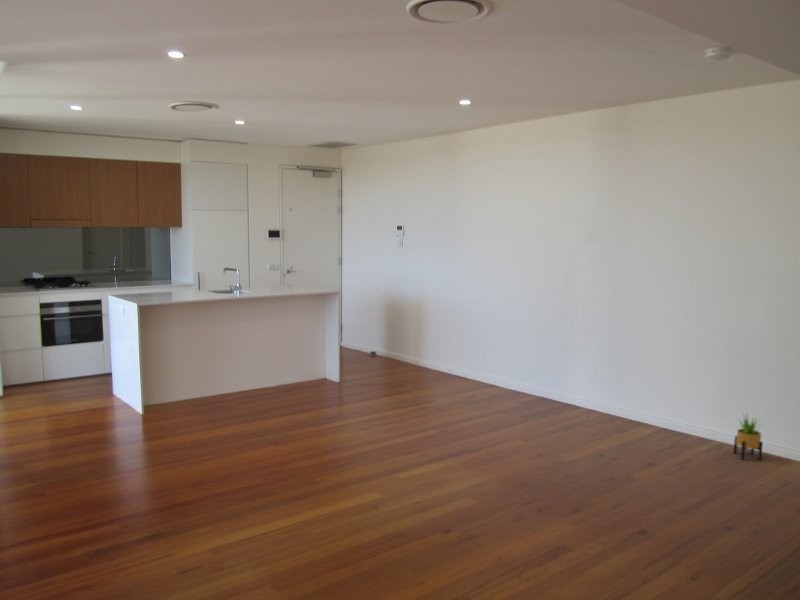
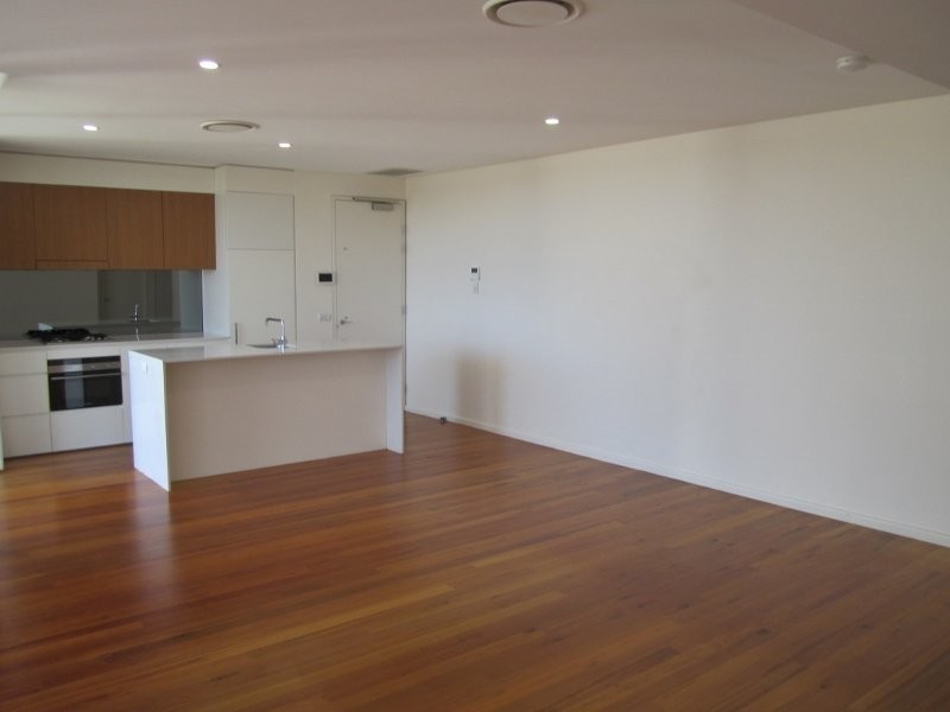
- potted plant [733,412,764,461]
